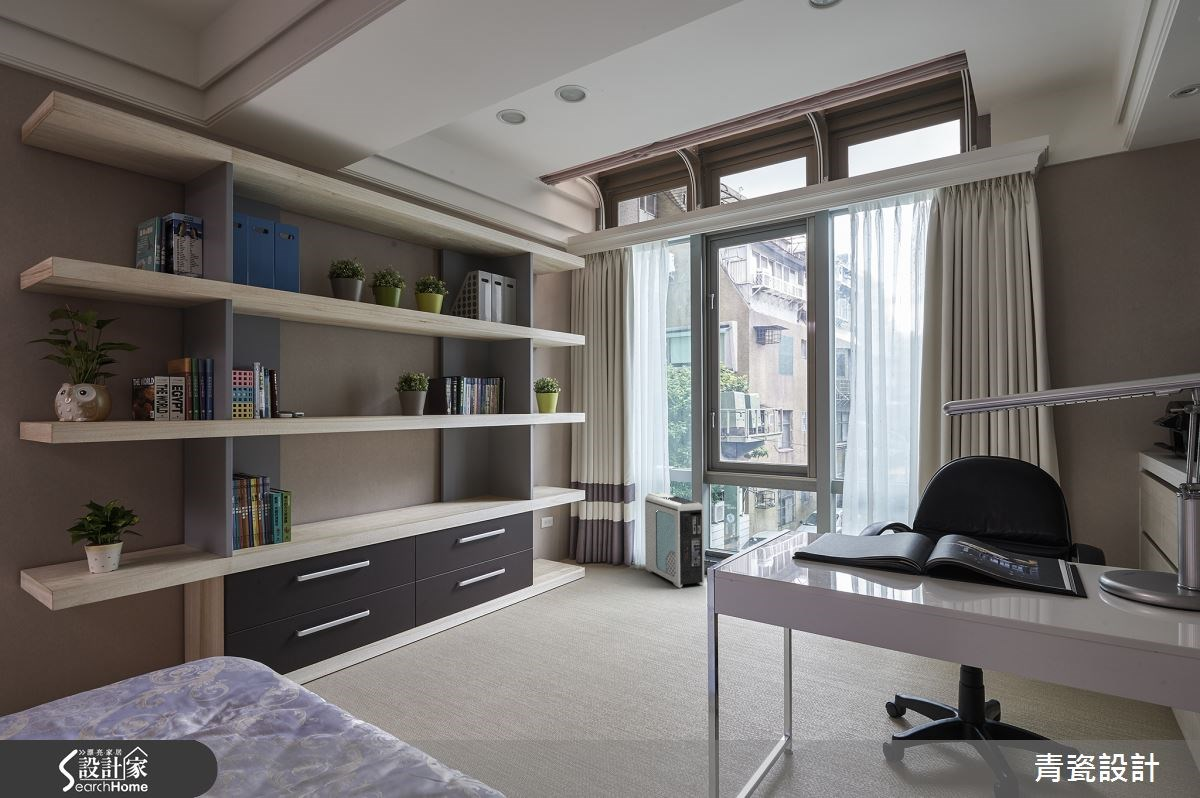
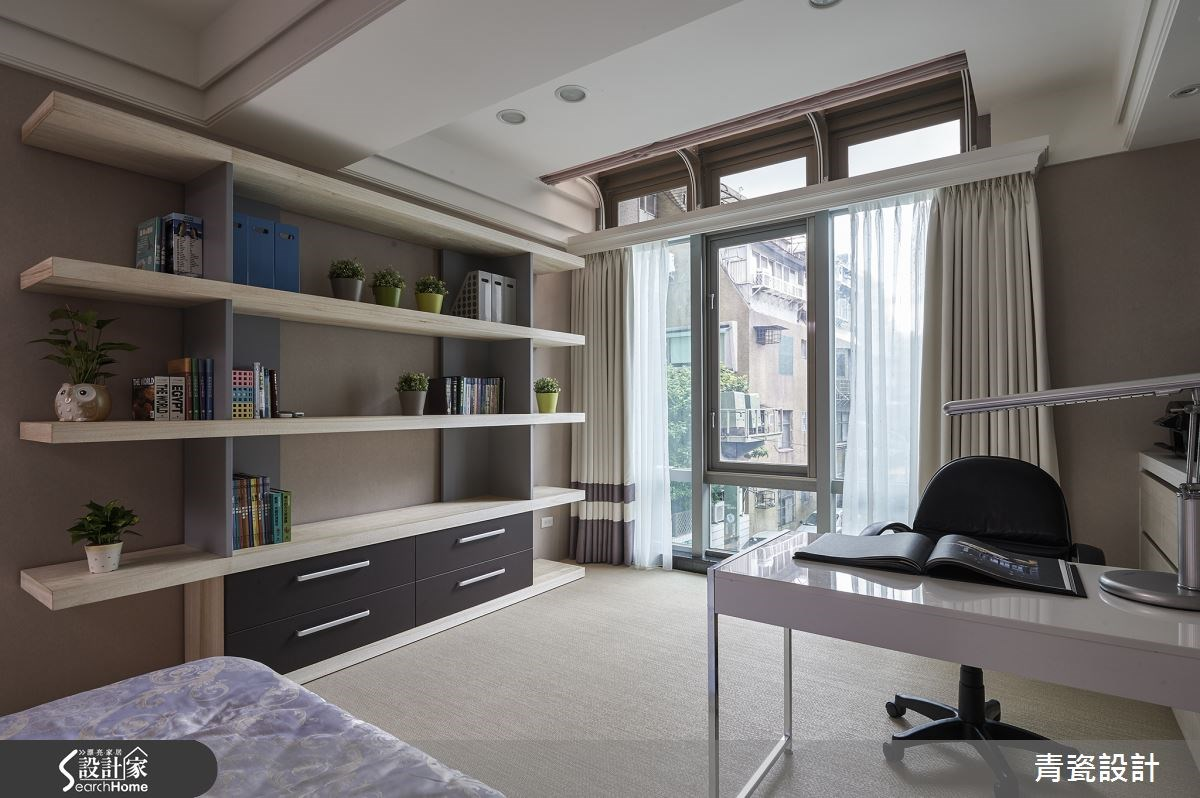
- air purifier [644,492,705,589]
